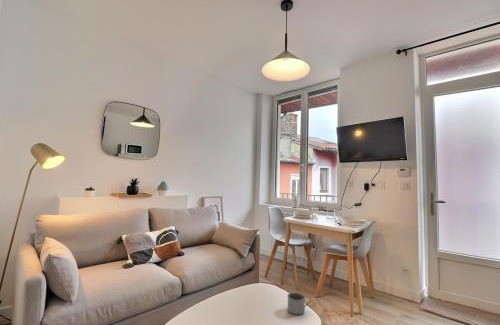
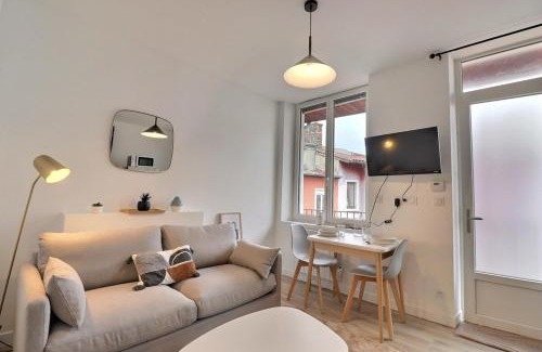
- mug [286,291,312,315]
